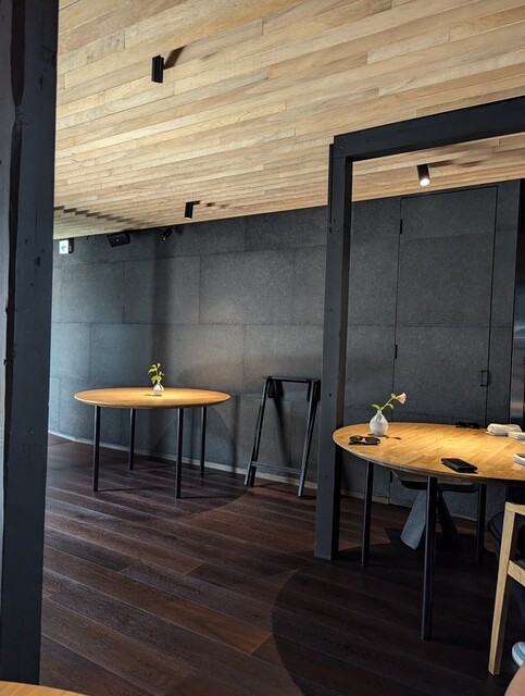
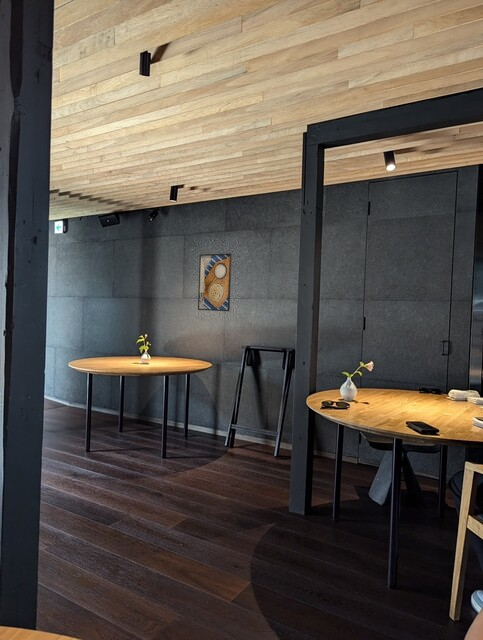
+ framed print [197,252,233,312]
